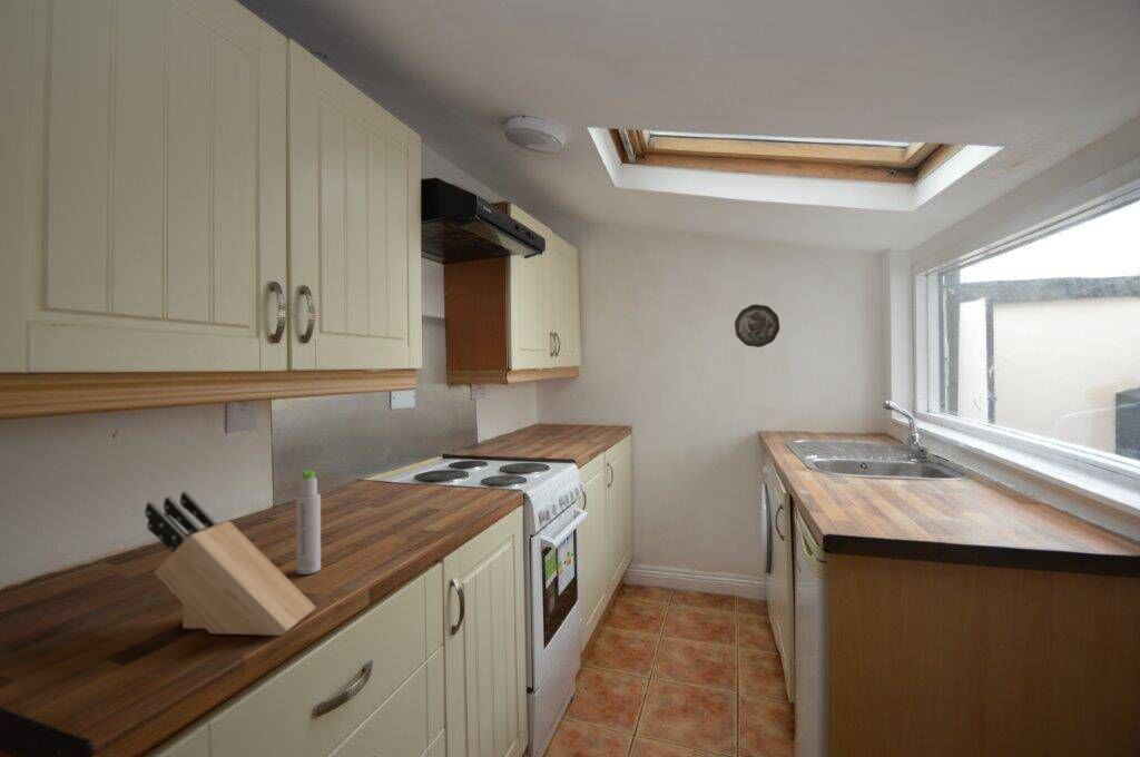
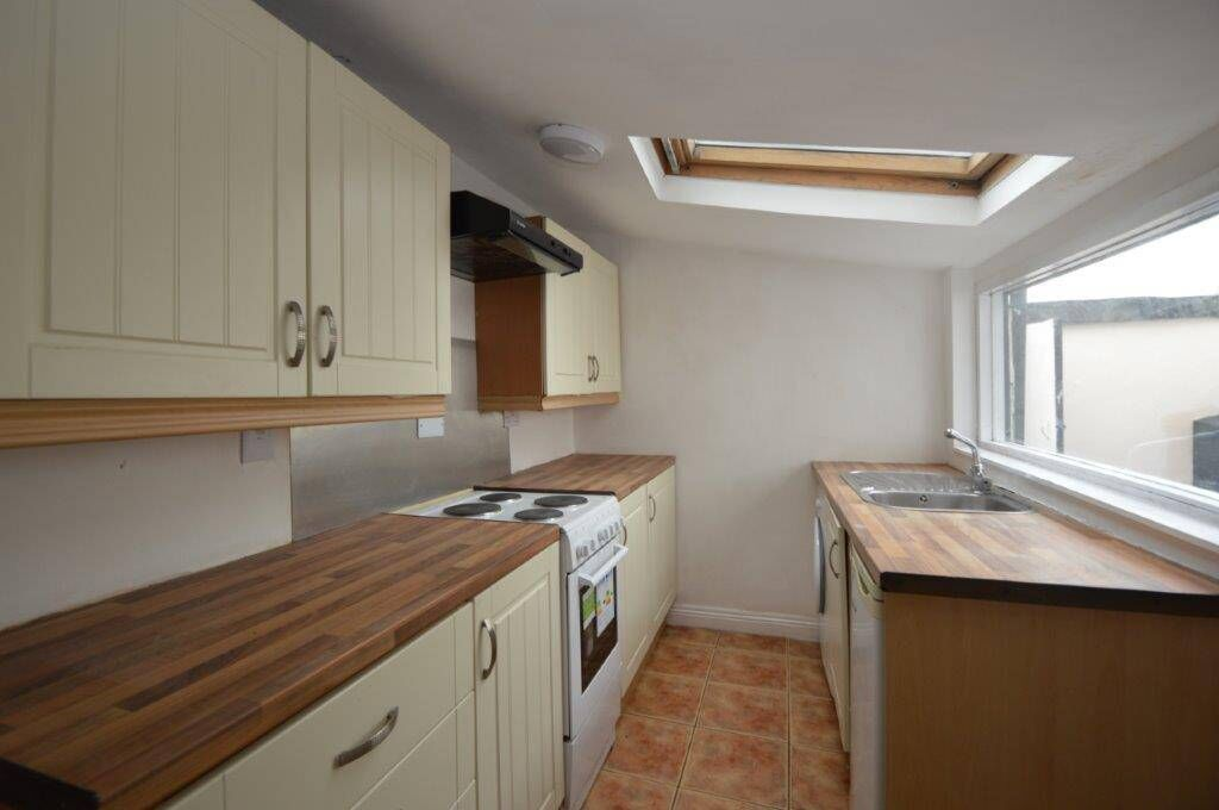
- bottle [295,470,322,576]
- decorative plate [734,303,780,348]
- knife block [144,490,317,637]
